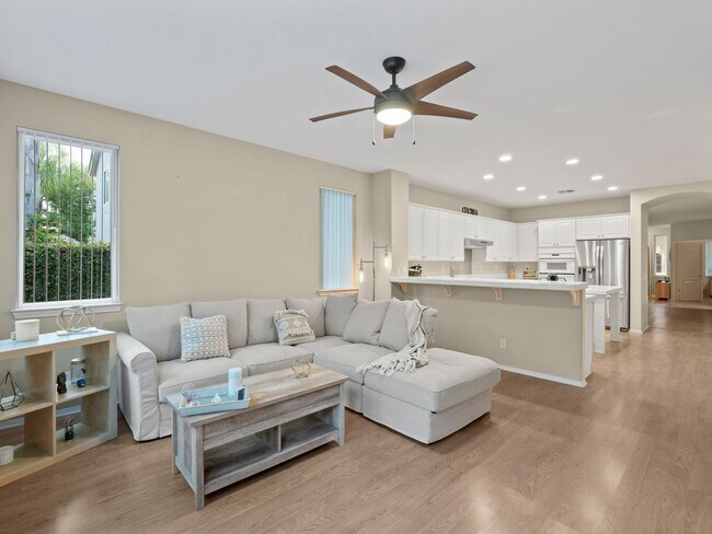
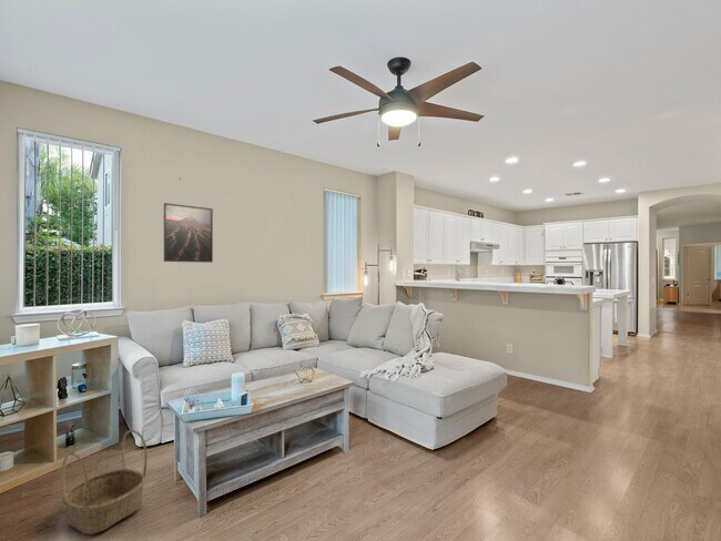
+ basket [61,429,149,535]
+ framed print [163,202,214,264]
